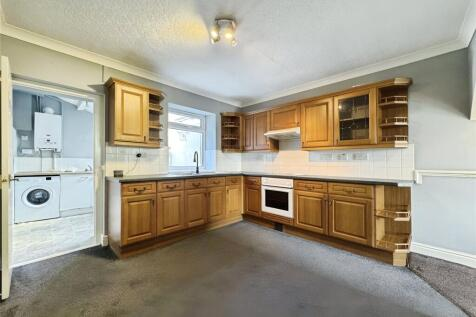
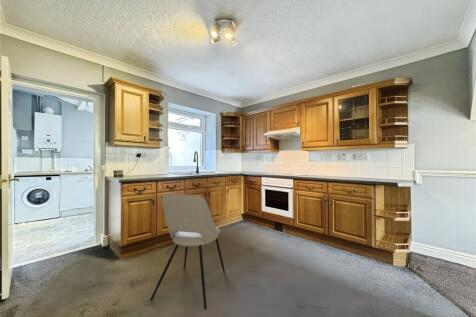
+ dining chair [149,193,226,311]
